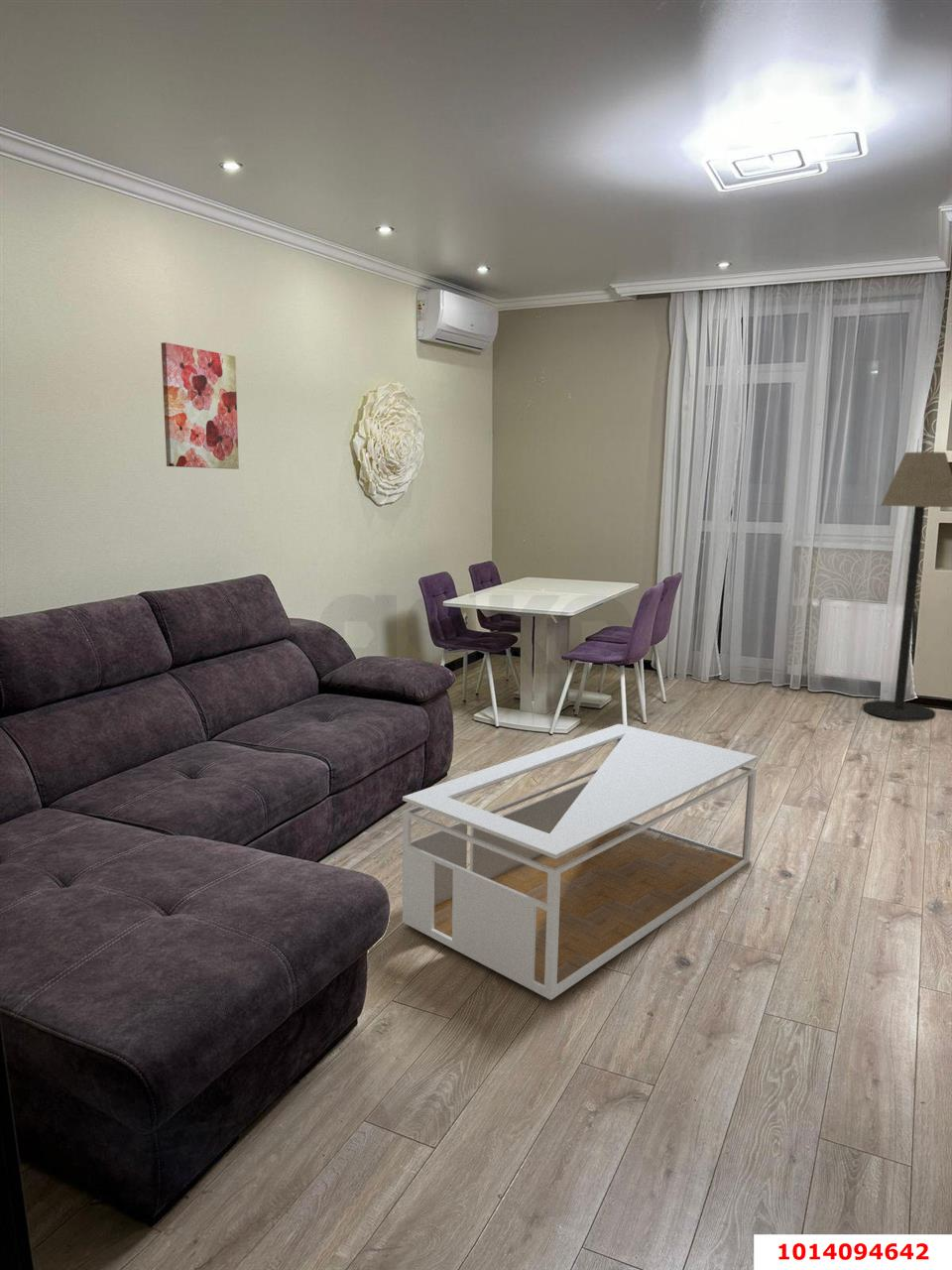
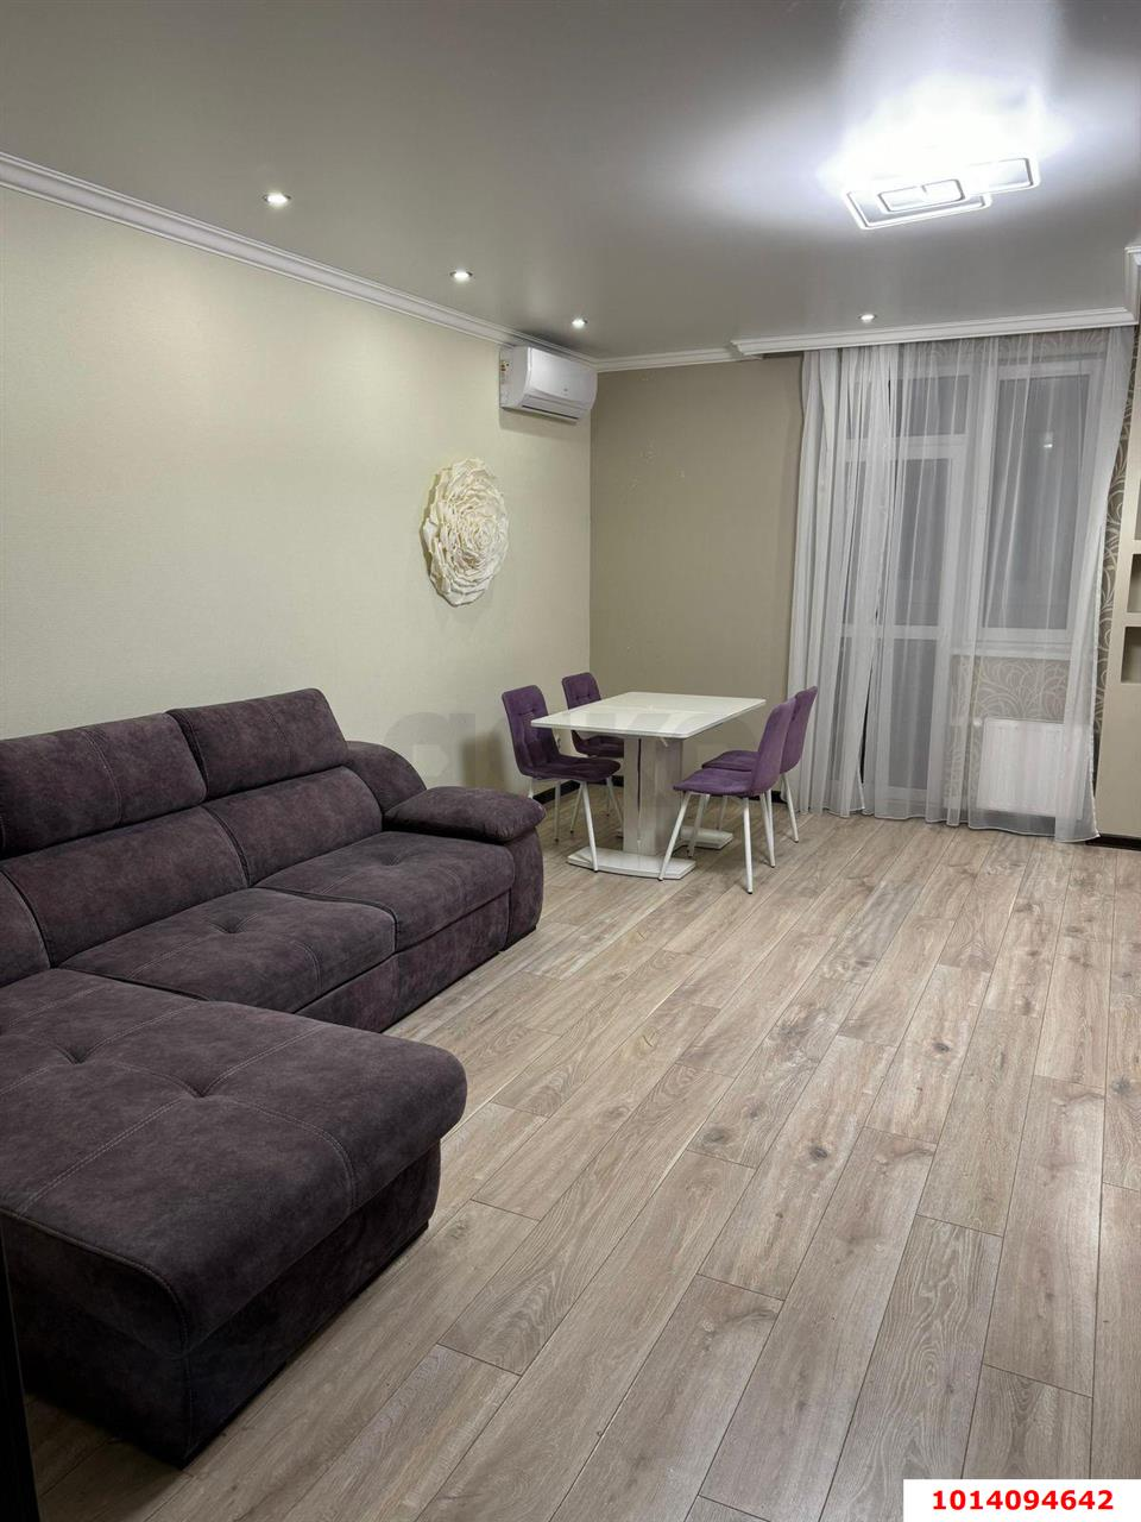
- coffee table [402,723,759,1001]
- floor lamp [862,451,952,722]
- wall art [161,341,240,470]
